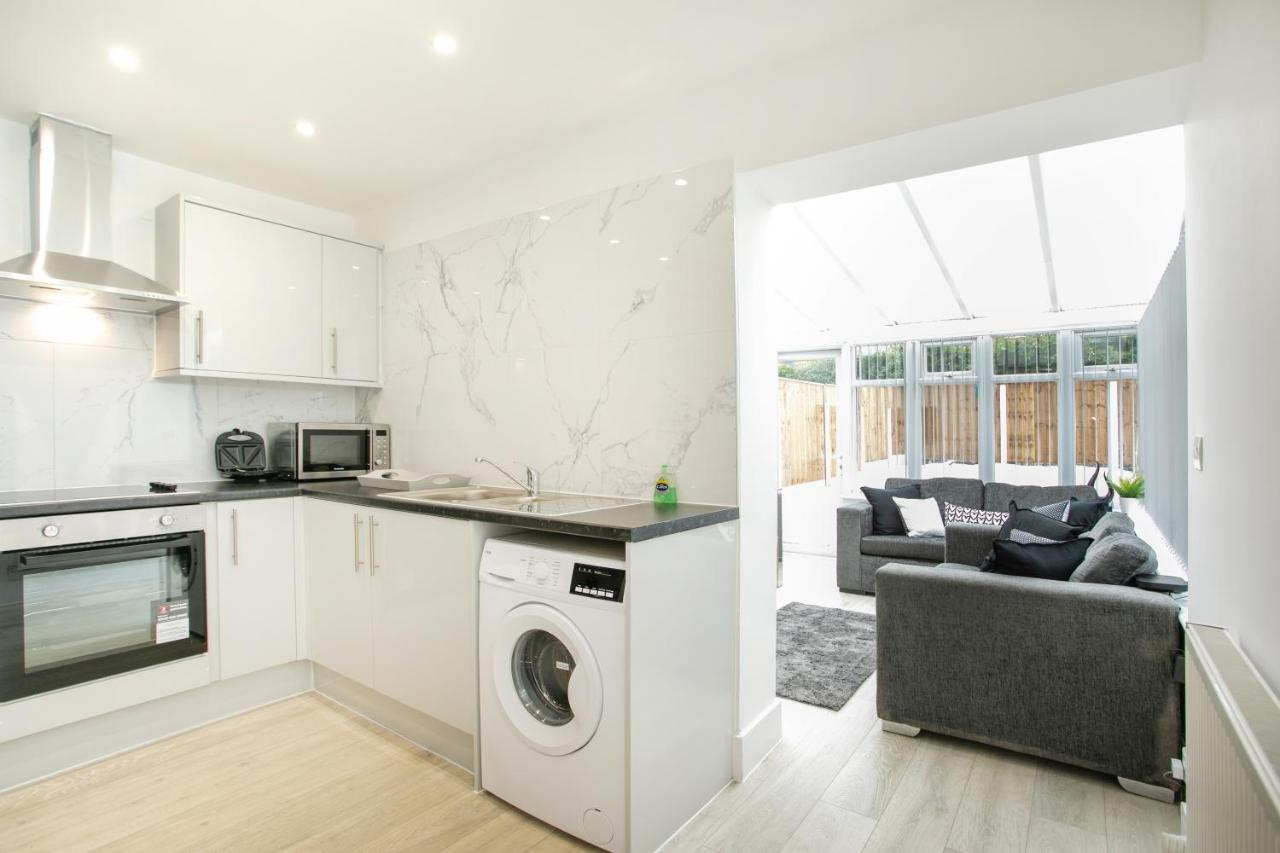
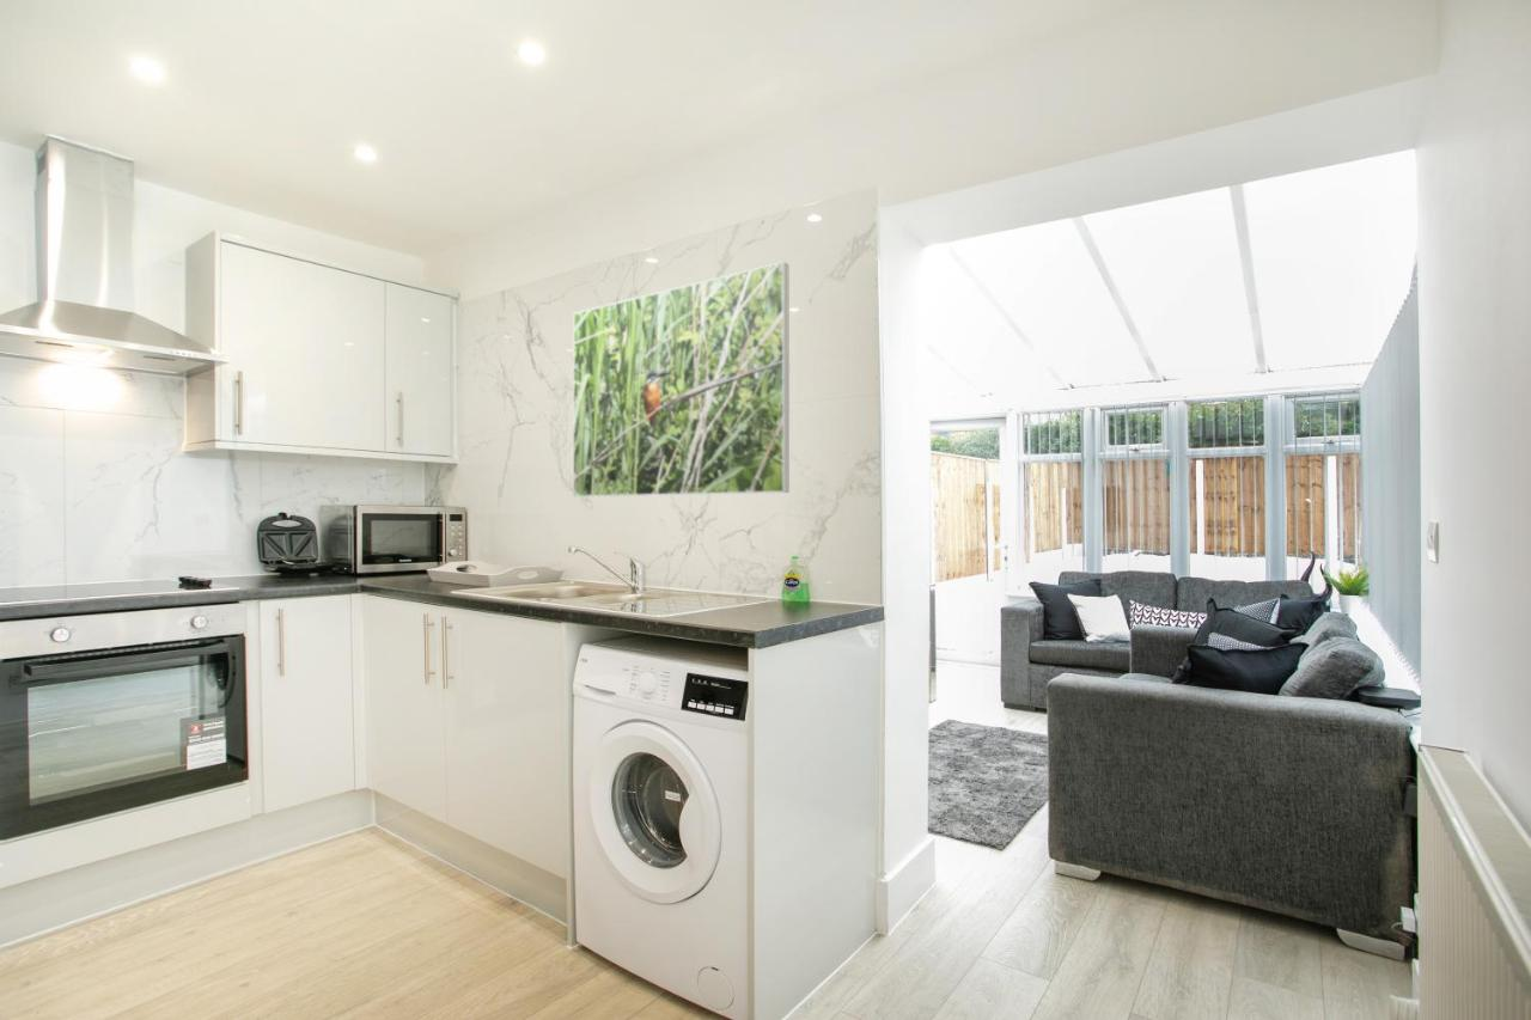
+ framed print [572,261,791,499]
